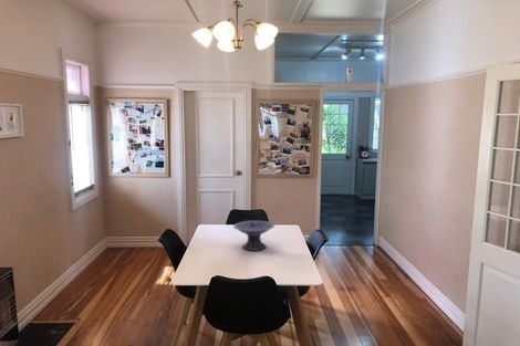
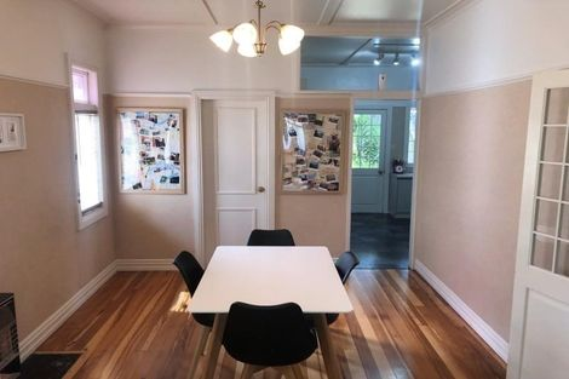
- decorative bowl [232,220,275,252]
